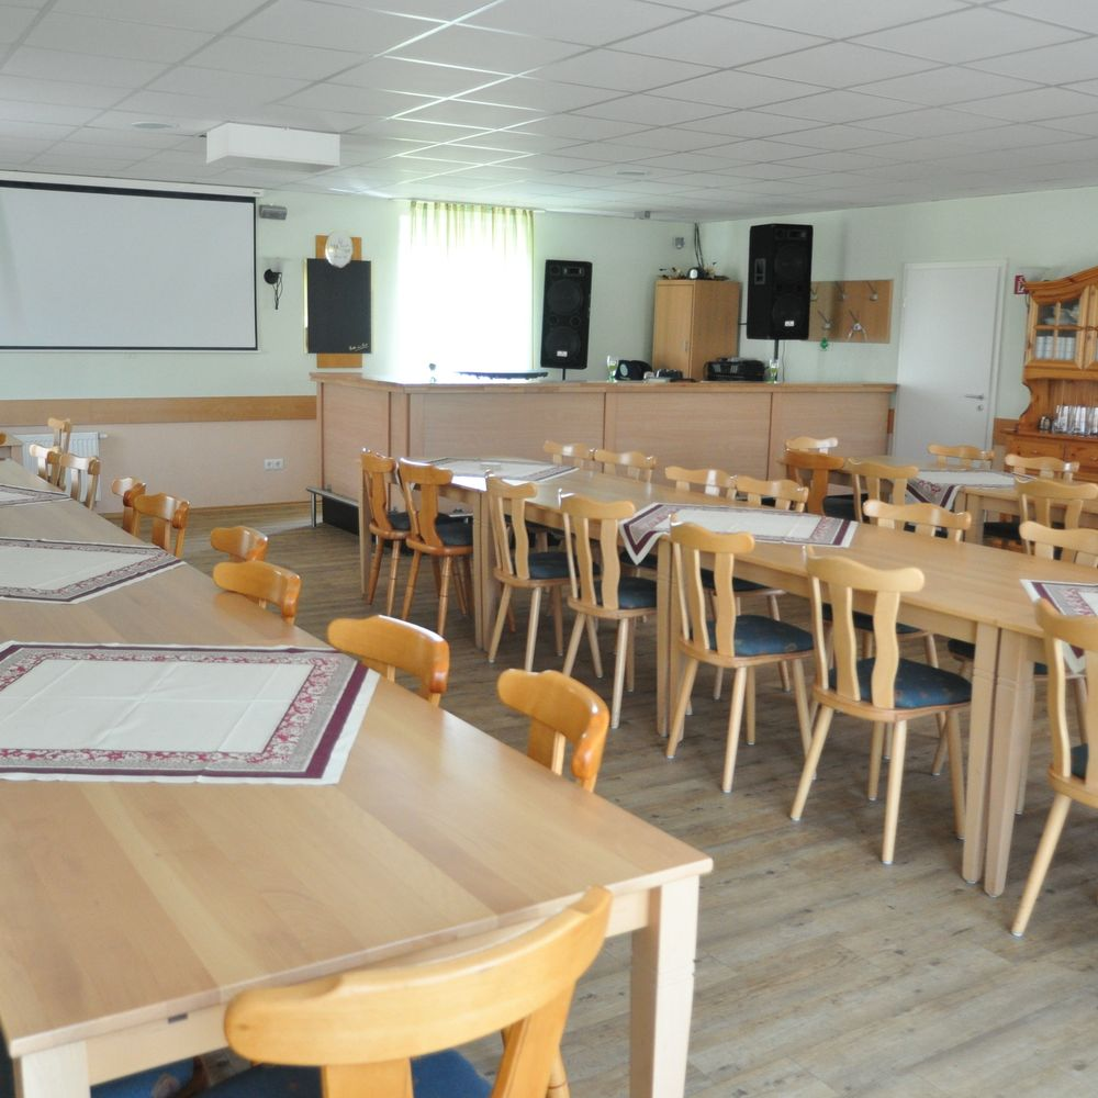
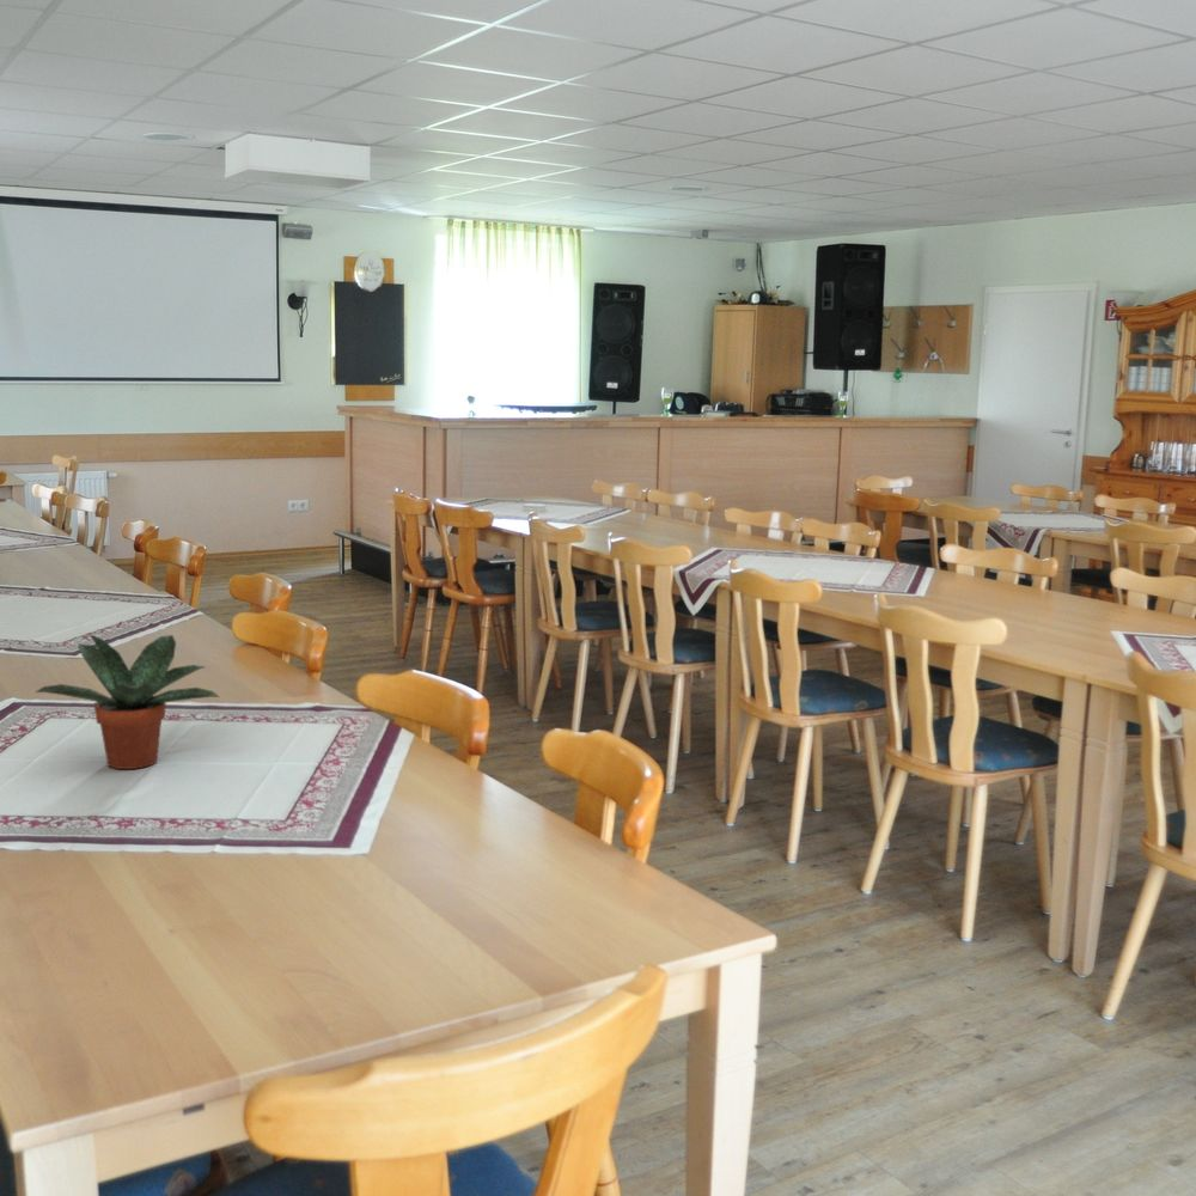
+ potted plant [35,634,221,770]
